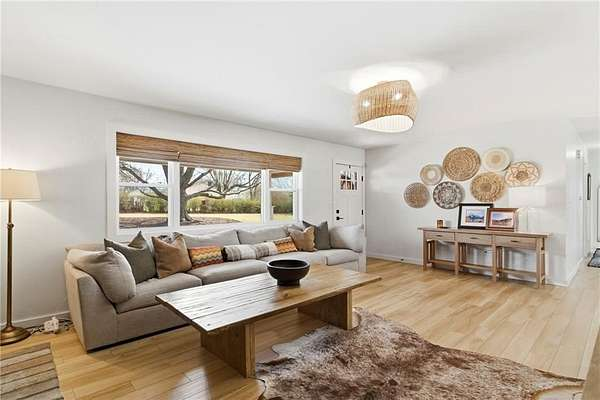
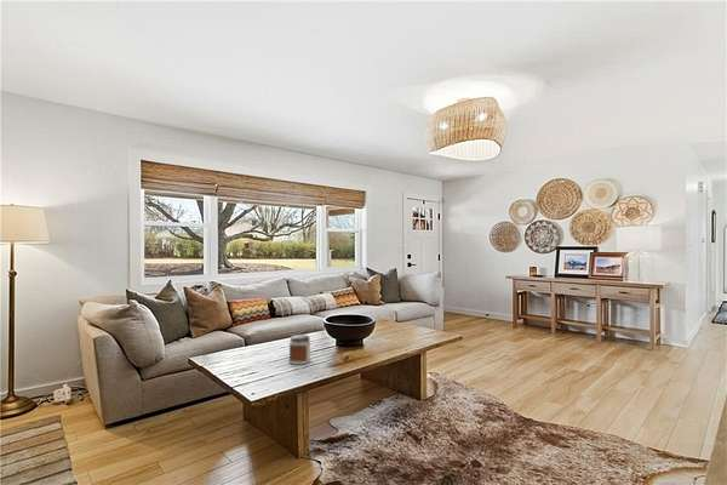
+ jar [287,333,311,366]
